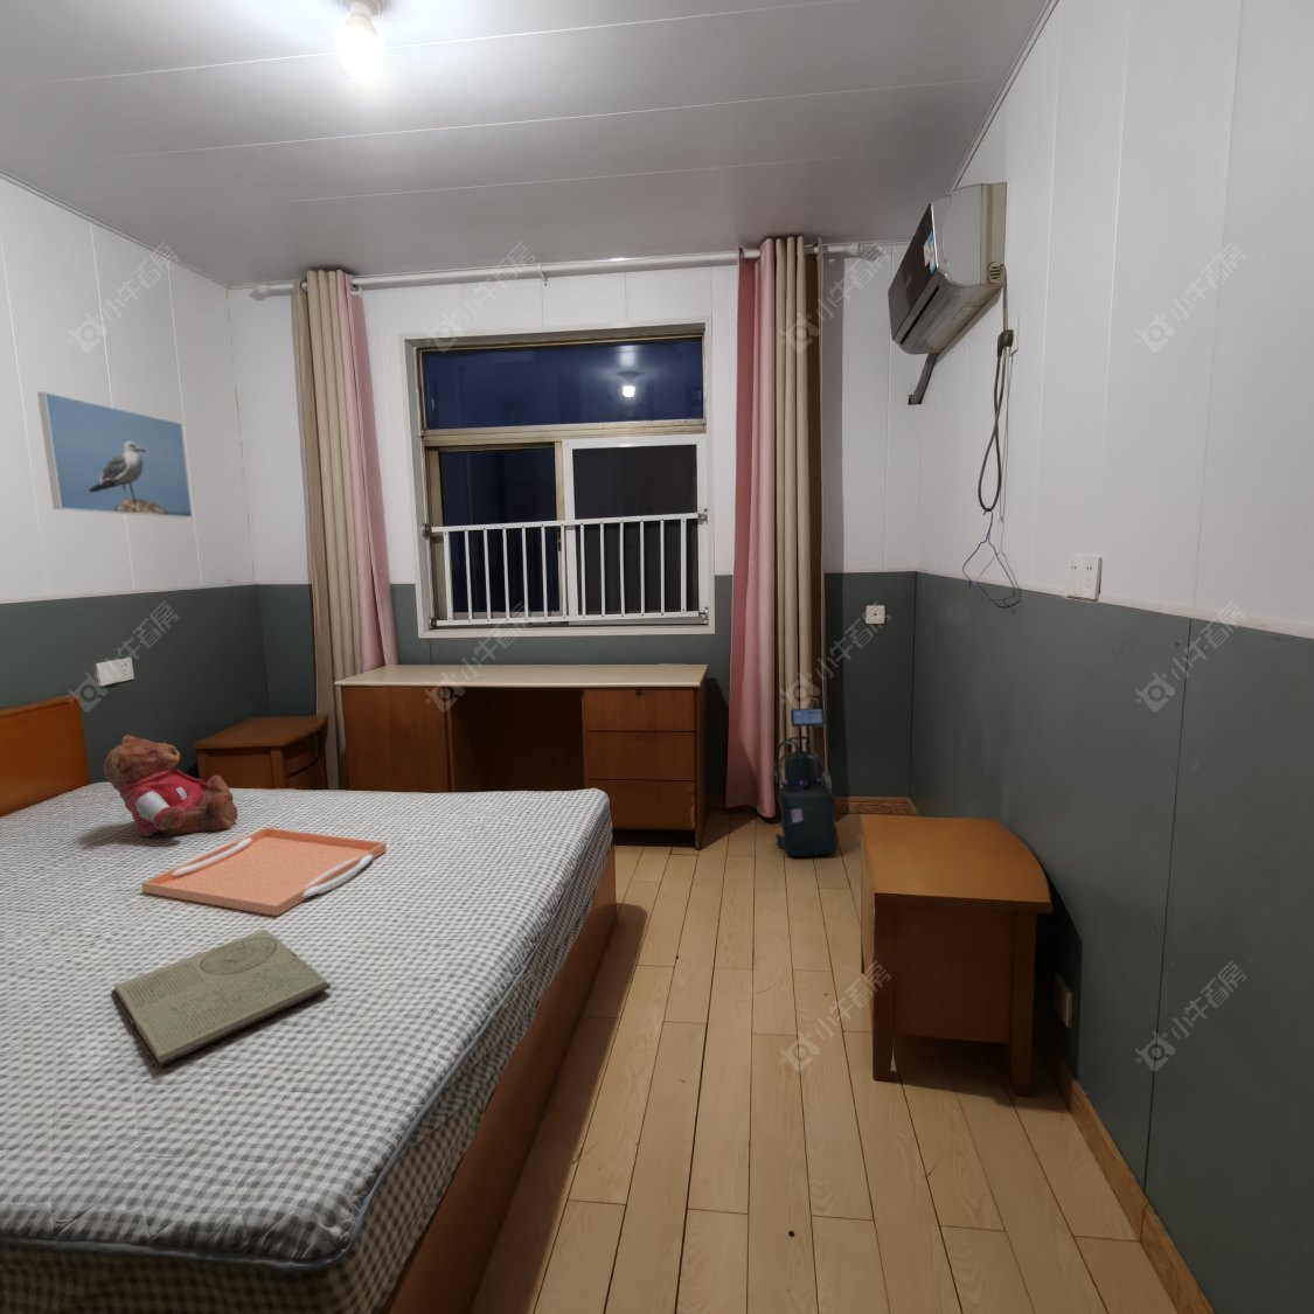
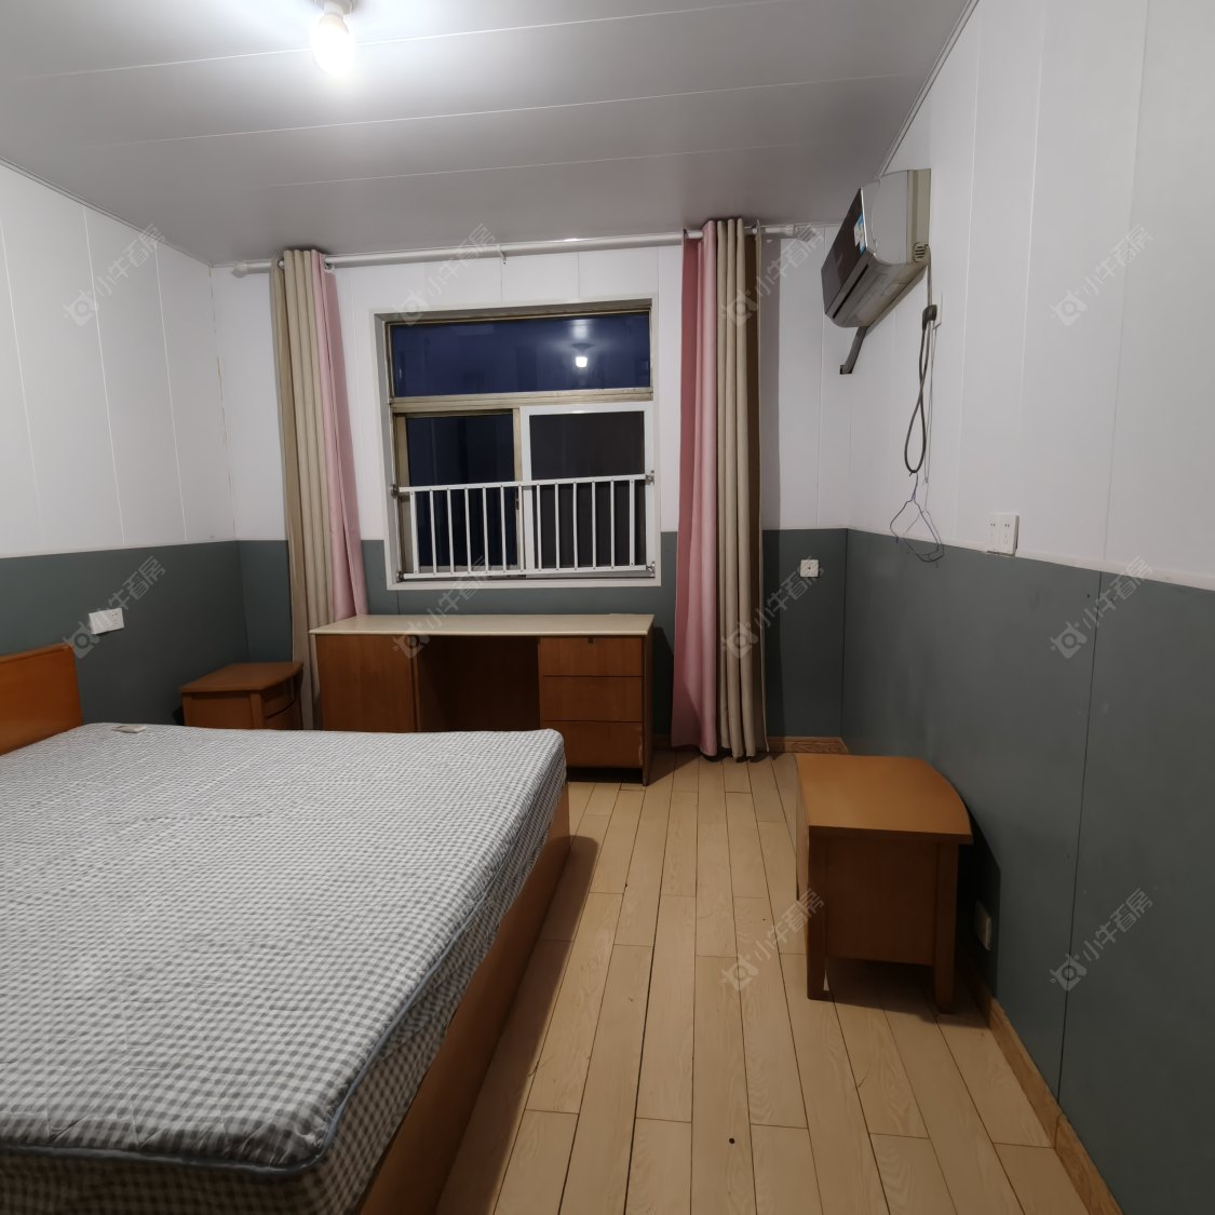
- vacuum cleaner [774,697,839,858]
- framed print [36,391,194,519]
- serving tray [140,827,387,917]
- teddy bear [102,734,238,839]
- book [110,929,332,1069]
